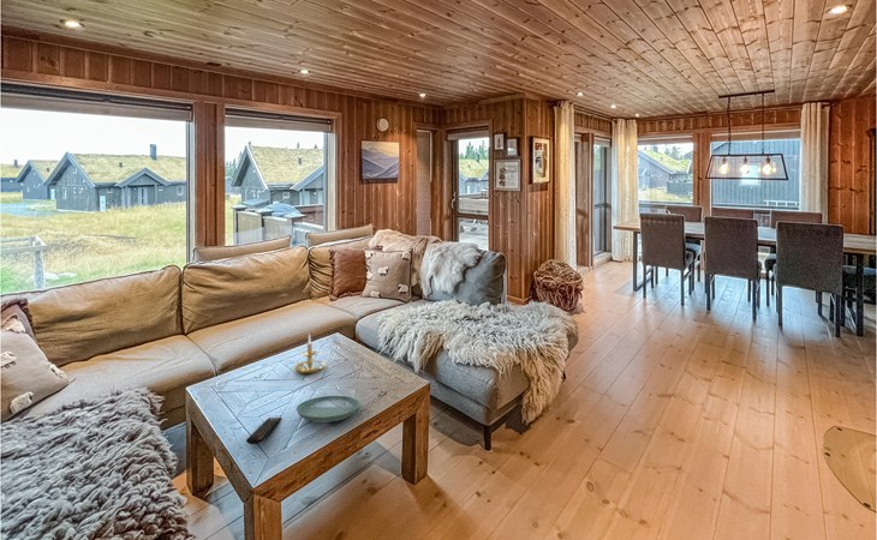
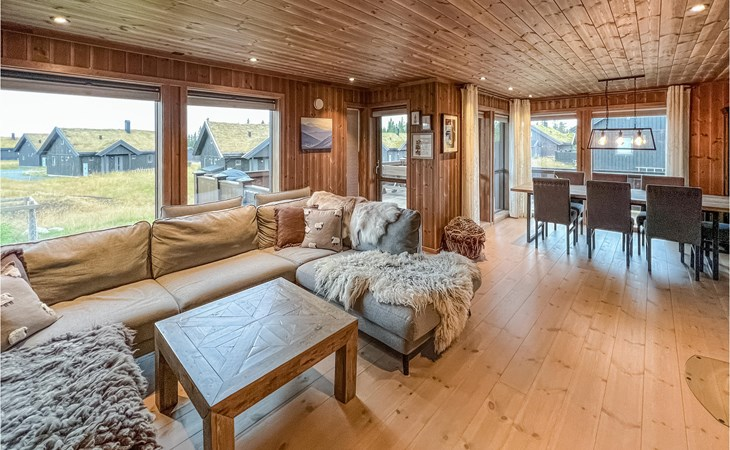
- saucer [296,395,360,424]
- candle holder [293,332,327,374]
- remote control [245,416,282,445]
